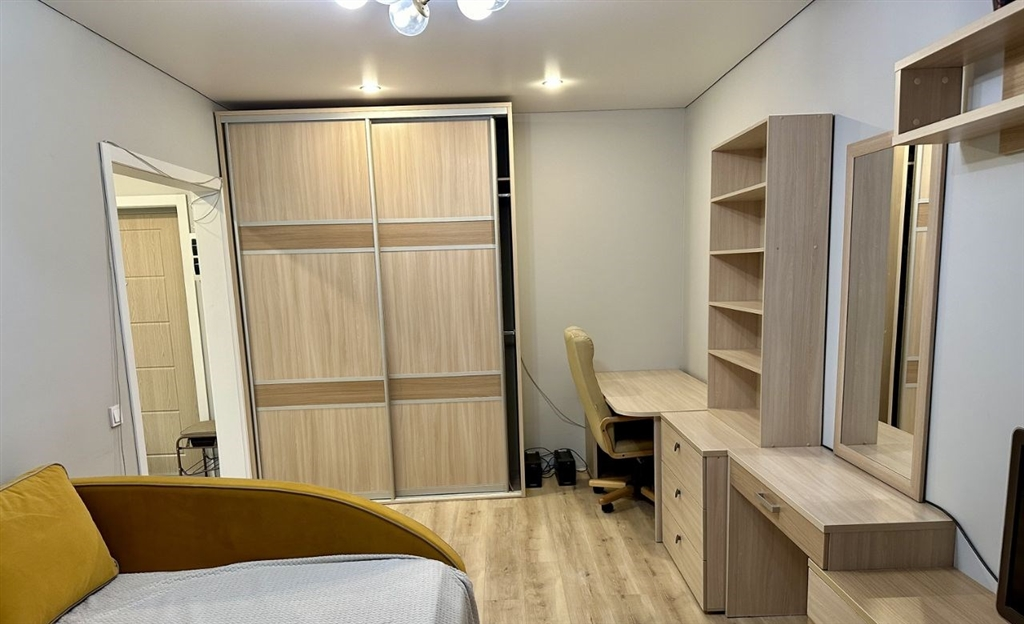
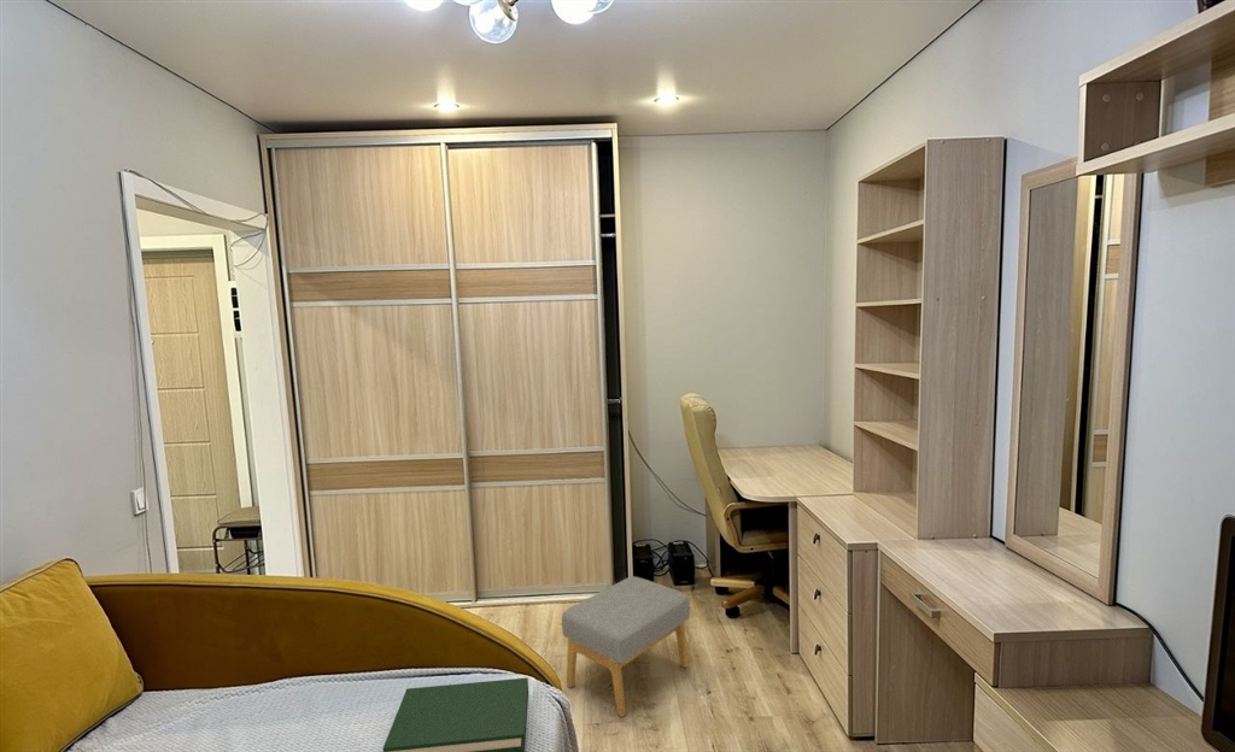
+ hardback book [382,677,529,752]
+ footstool [561,575,691,718]
